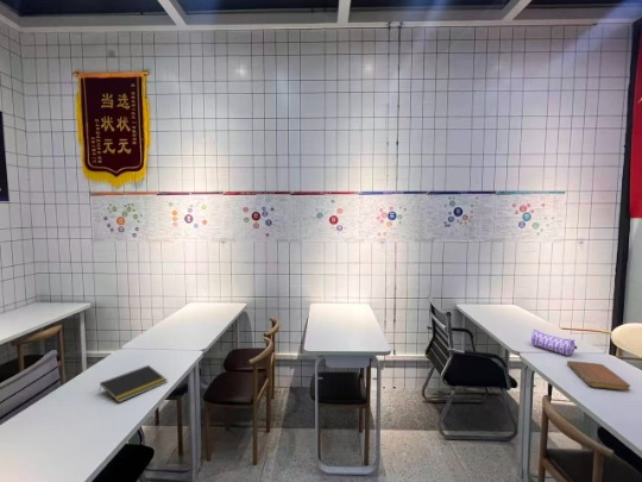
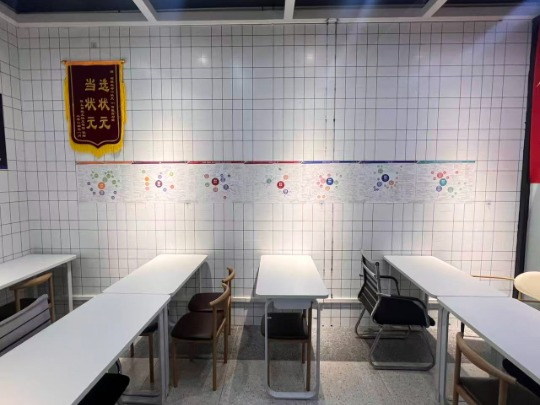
- pencil case [530,328,578,357]
- notepad [97,364,169,403]
- notebook [566,359,631,392]
